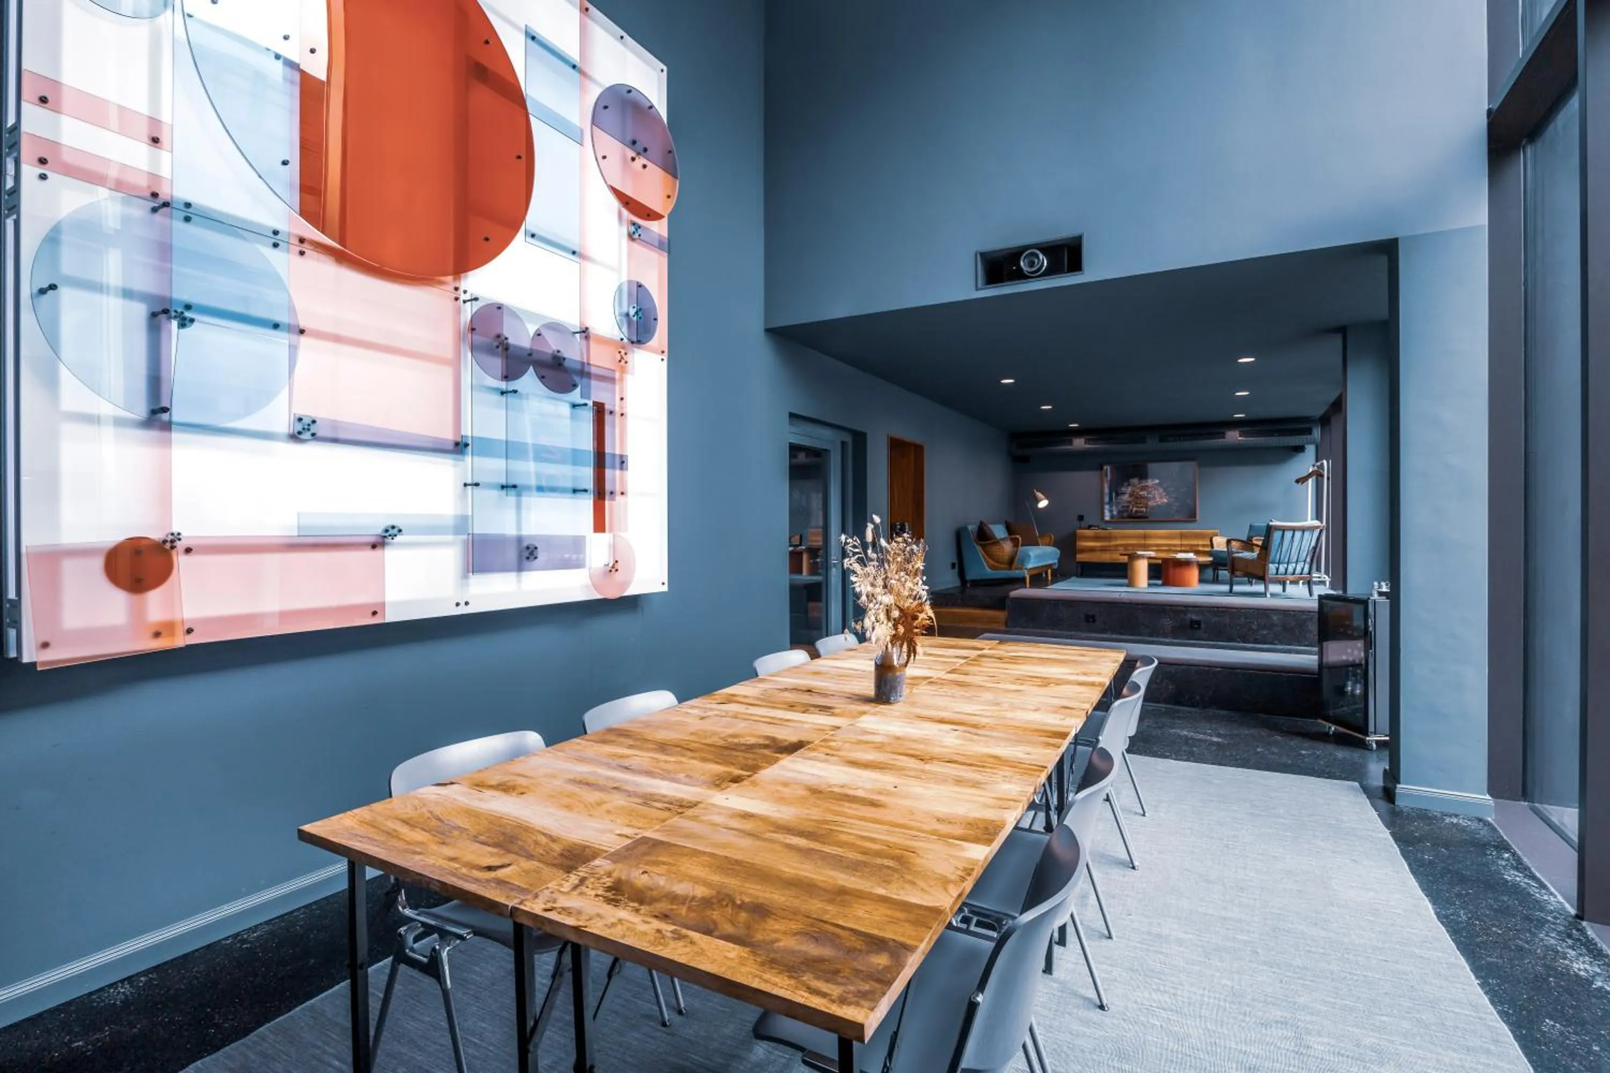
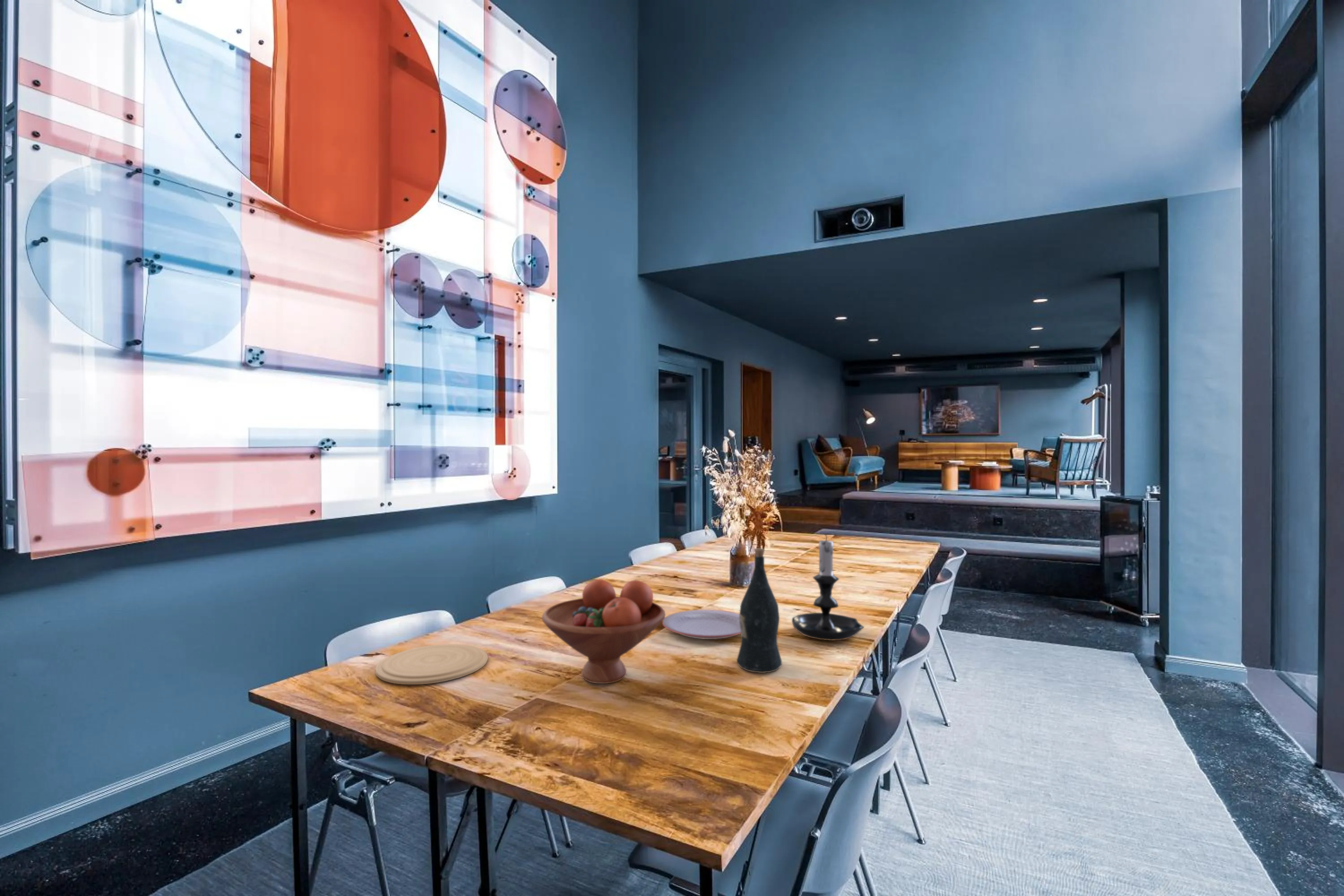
+ candle holder [791,534,865,641]
+ plate [662,609,741,640]
+ fruit bowl [542,579,666,684]
+ plate [375,644,488,685]
+ wine bottle [736,547,782,673]
